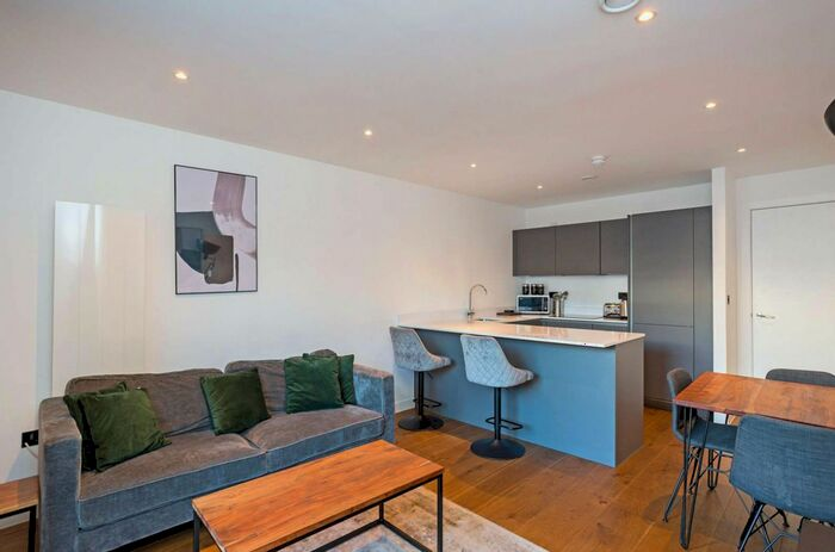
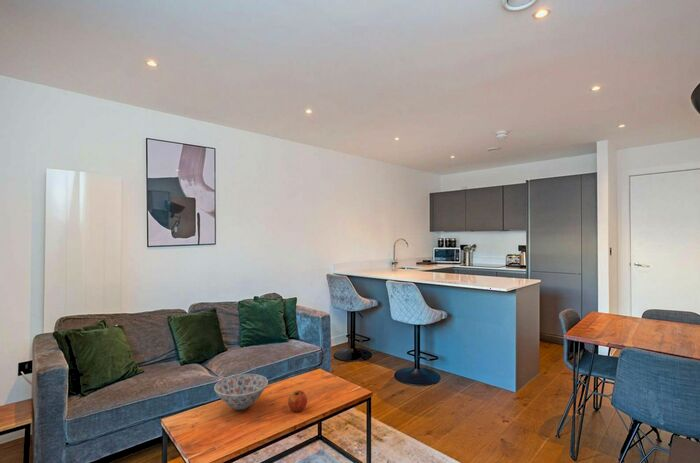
+ bowl [213,373,269,411]
+ fruit [287,389,308,412]
